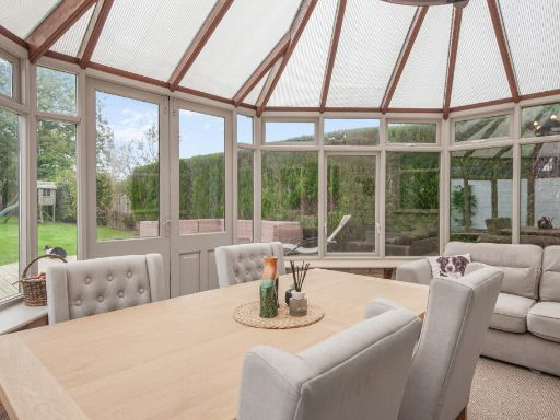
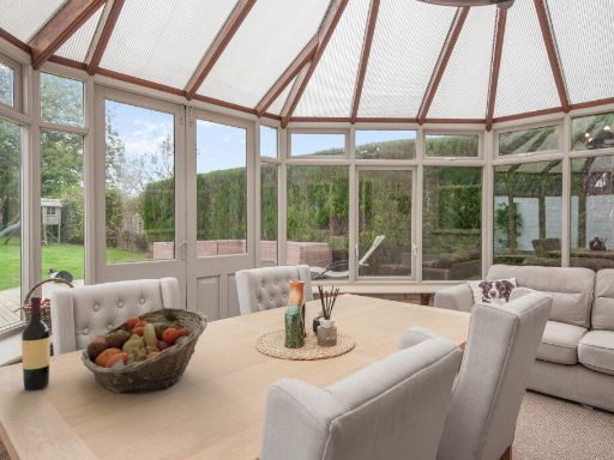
+ wine bottle [20,295,52,392]
+ fruit basket [80,307,209,394]
